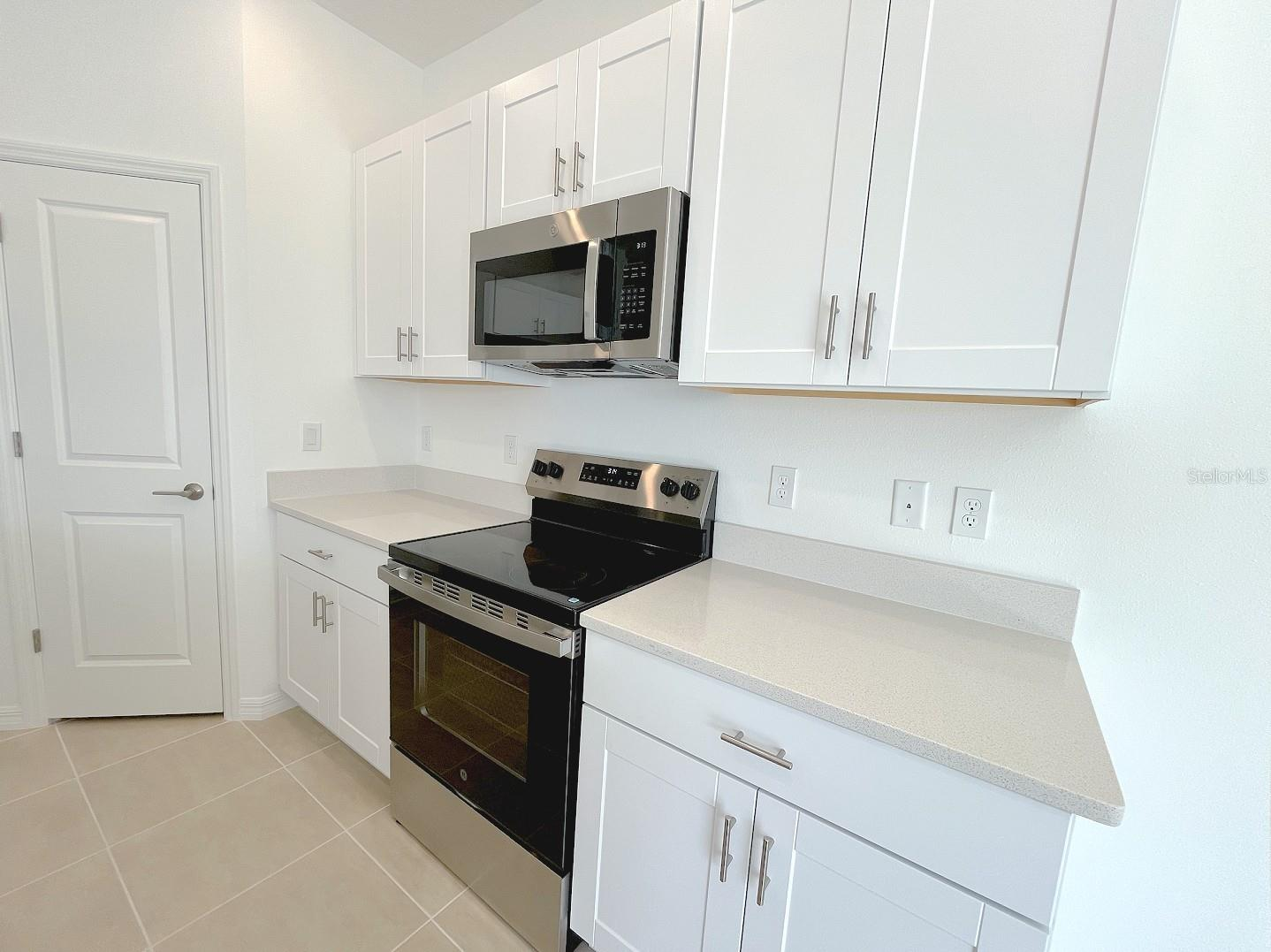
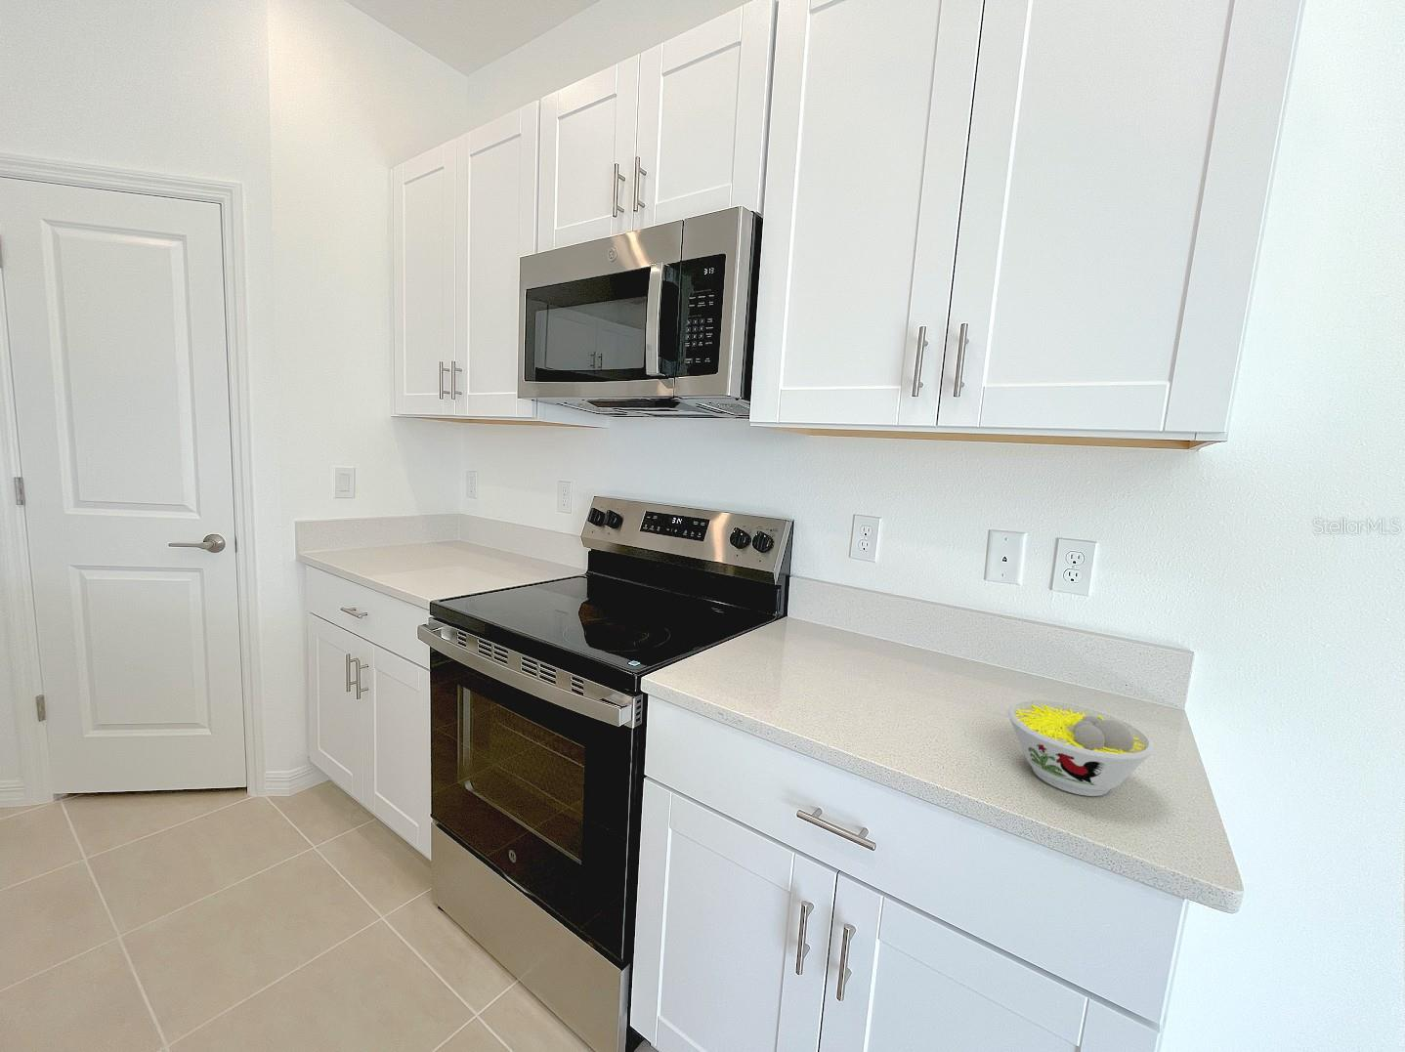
+ bowl [1007,698,1155,797]
